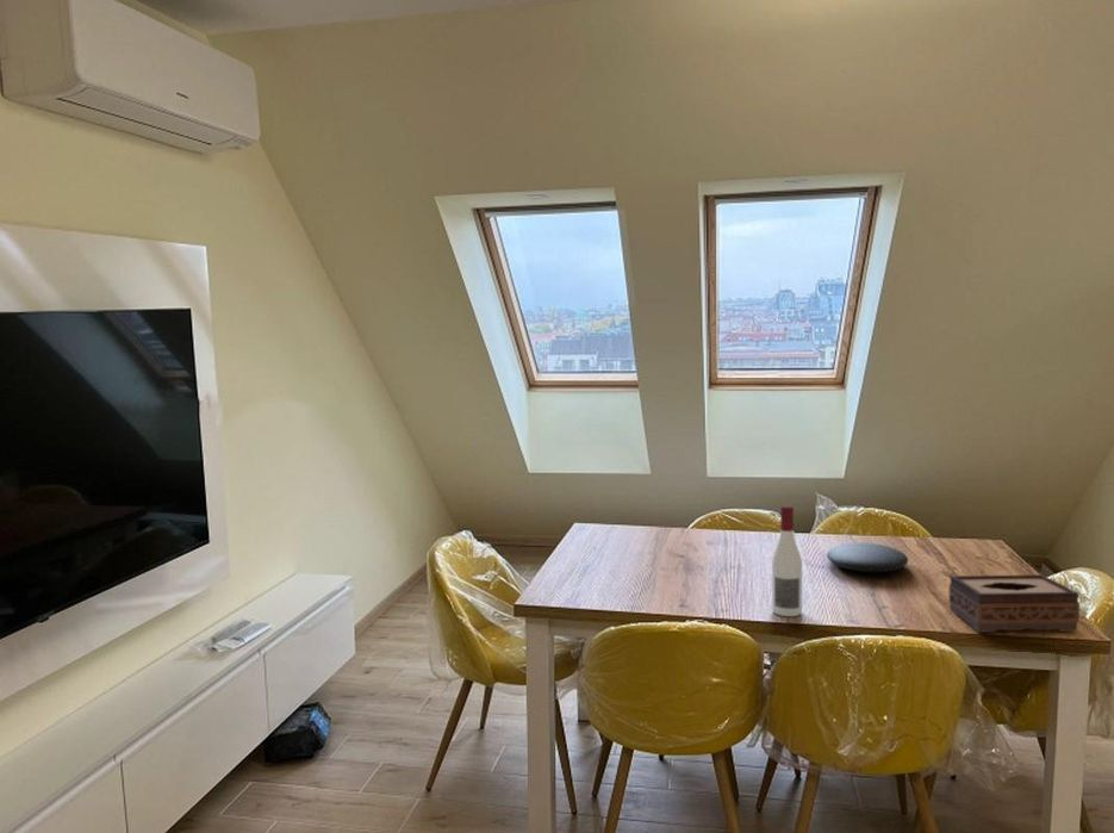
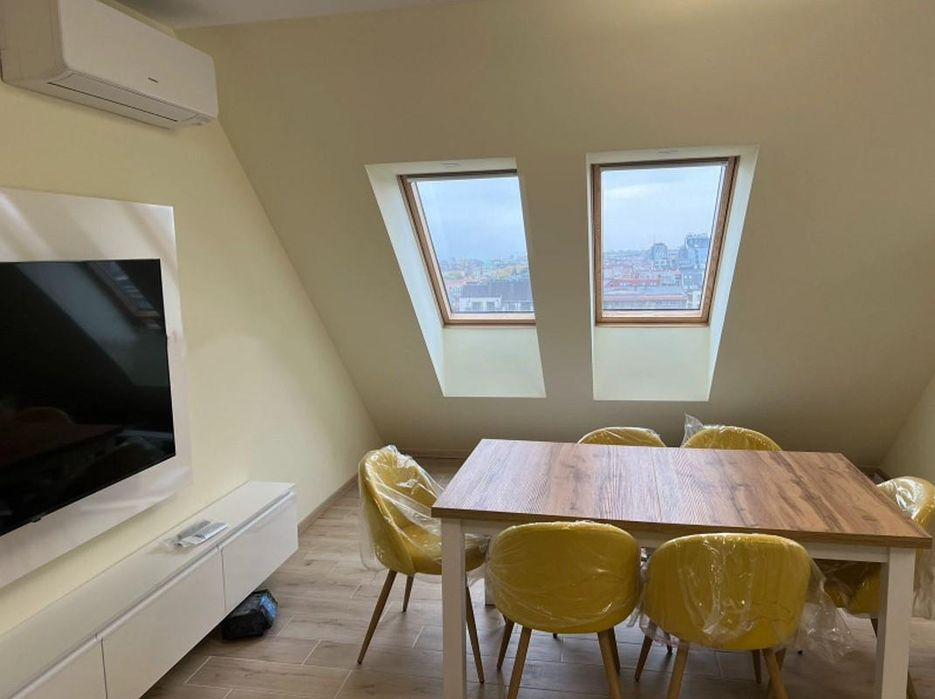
- alcohol [771,504,803,617]
- tissue box [947,573,1081,633]
- plate [826,542,909,573]
